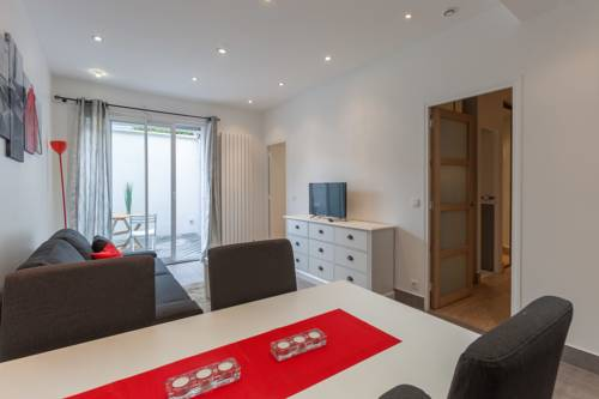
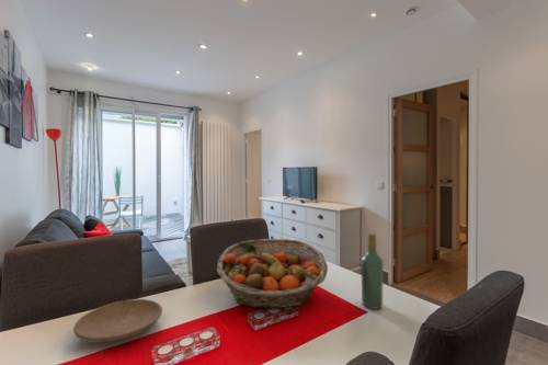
+ wine bottle [359,232,385,310]
+ plate [72,298,163,344]
+ fruit basket [216,238,329,309]
